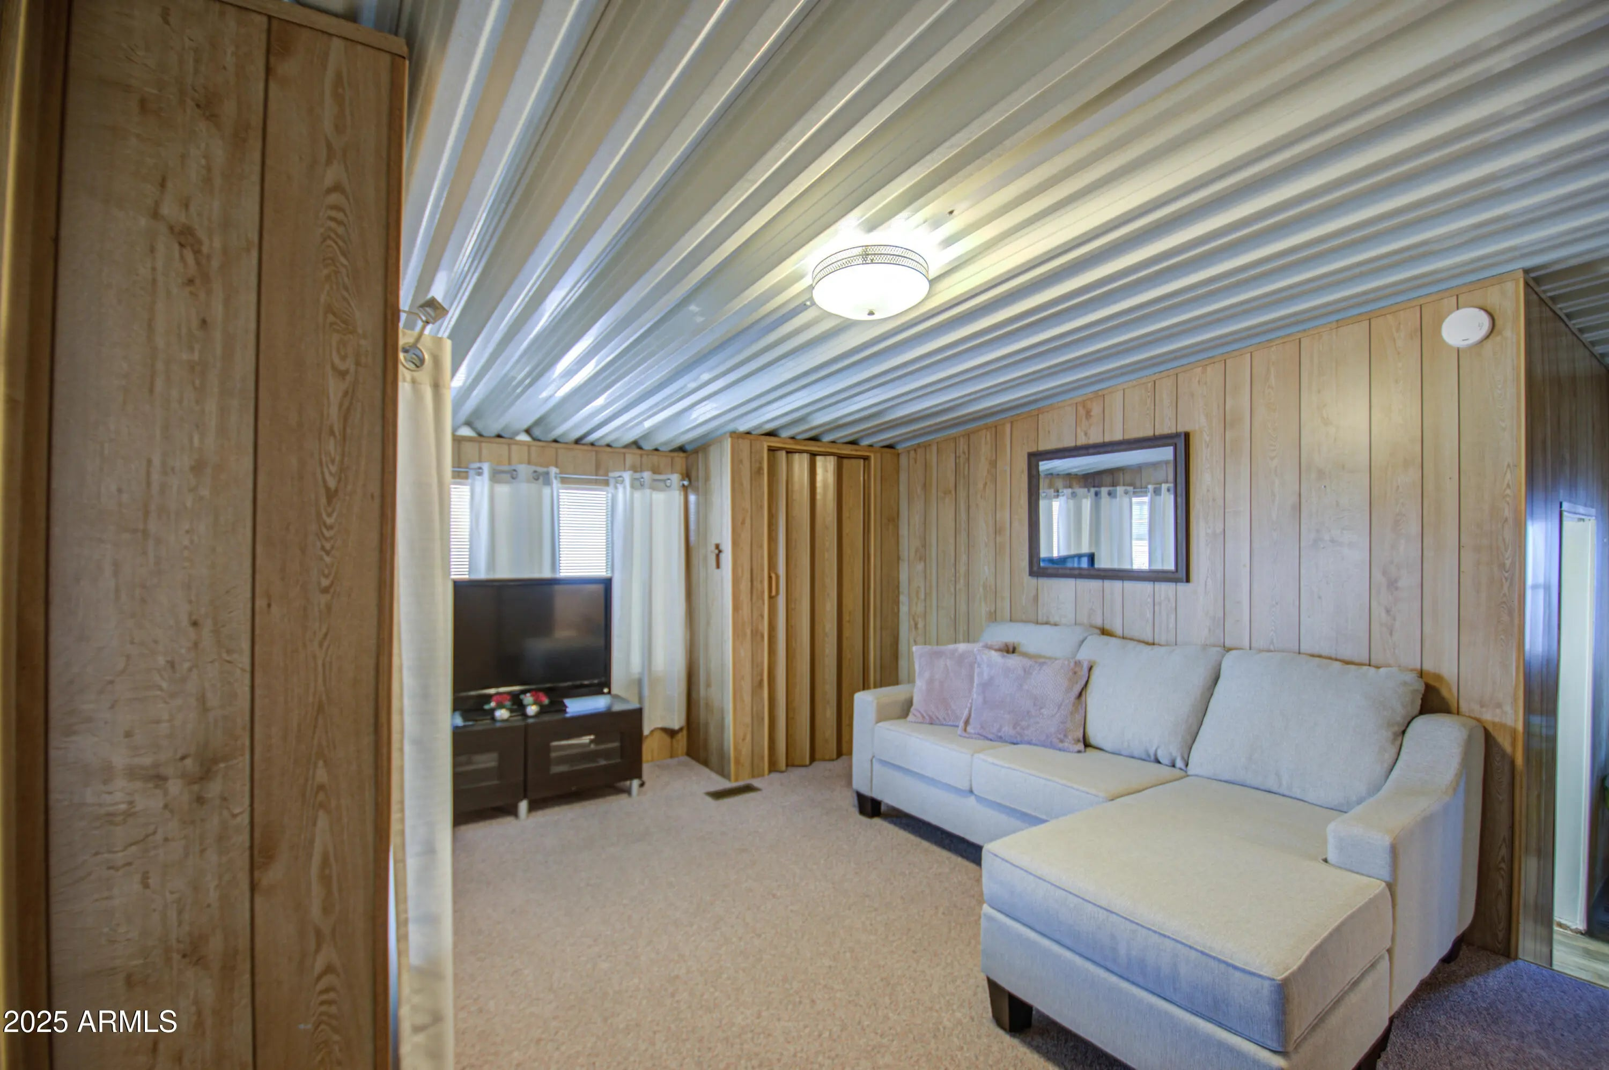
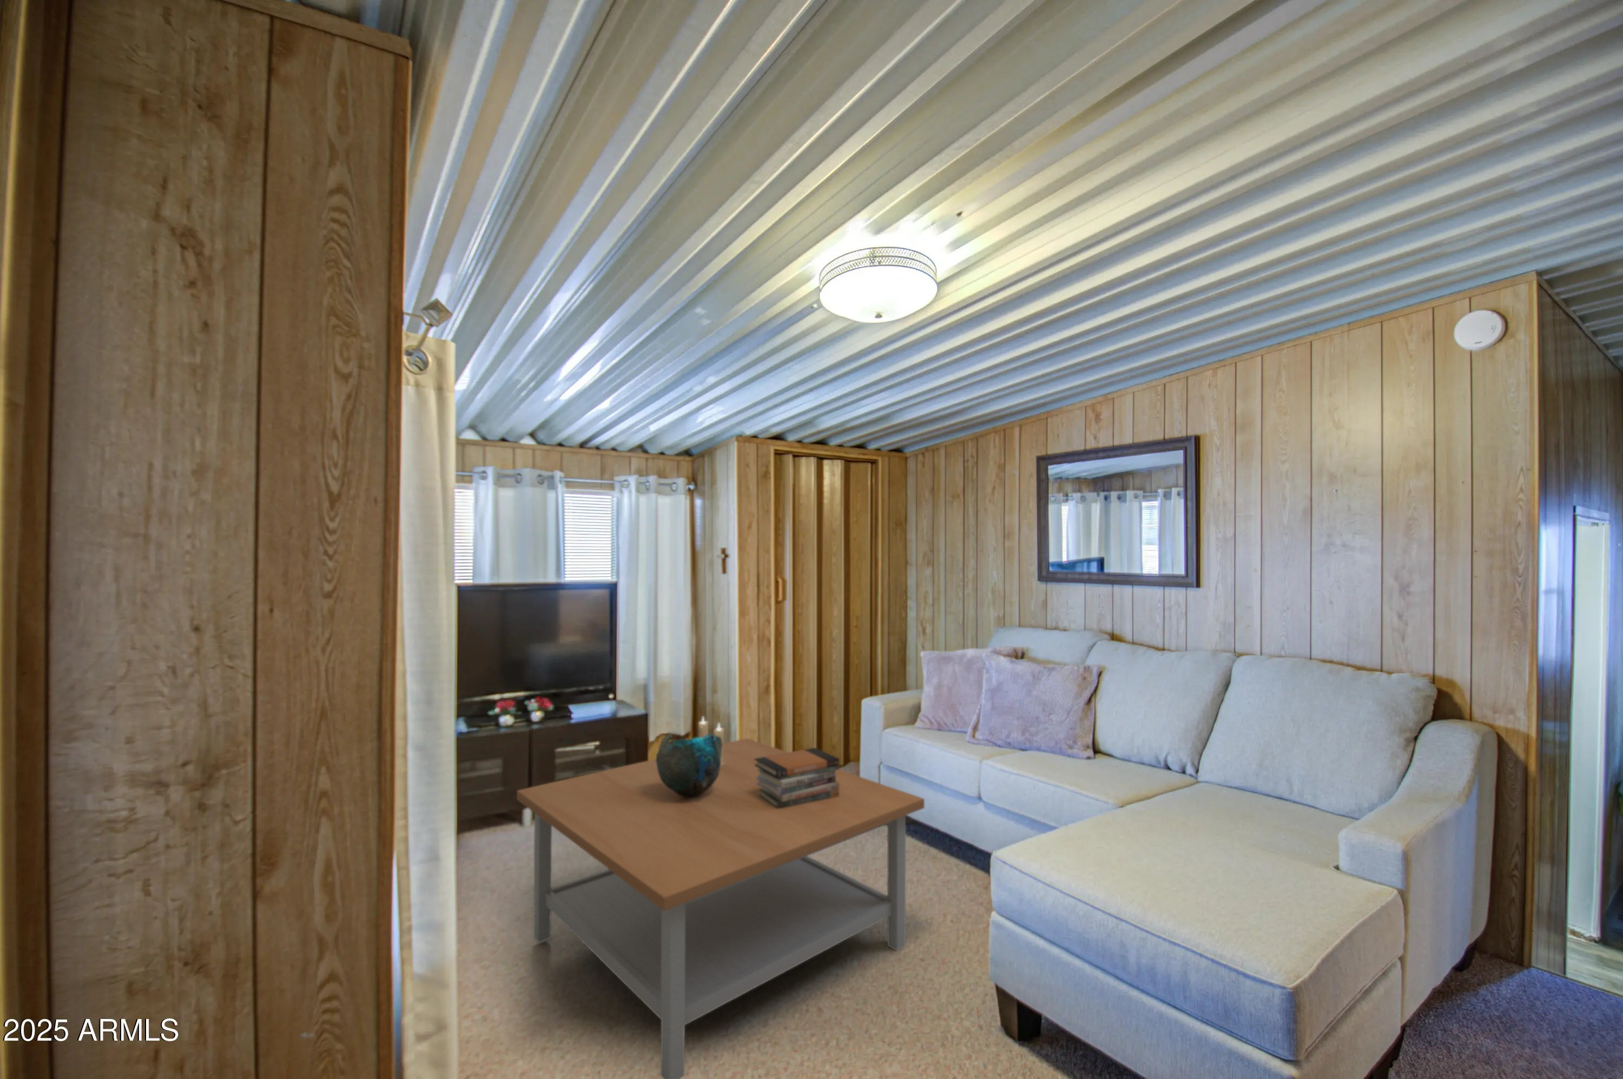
+ candle [698,715,725,767]
+ coffee table [516,738,925,1079]
+ decorative bowl [655,733,723,797]
+ book stack [754,747,840,809]
